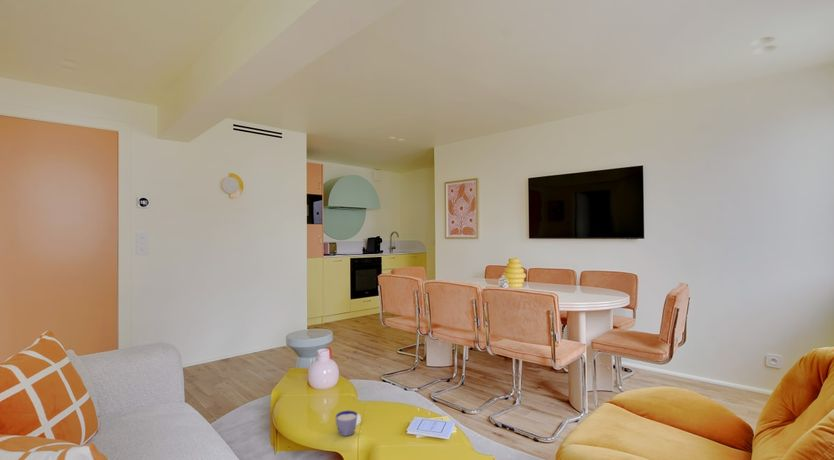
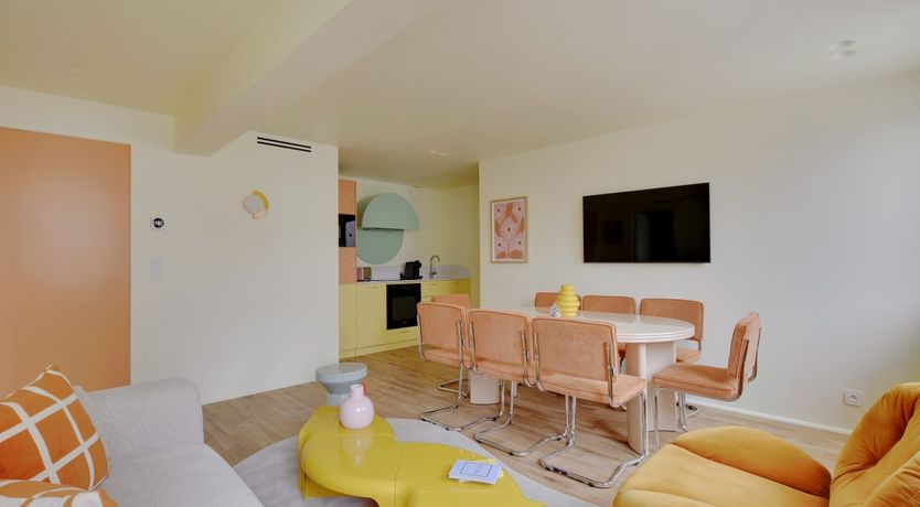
- cup [335,410,362,437]
